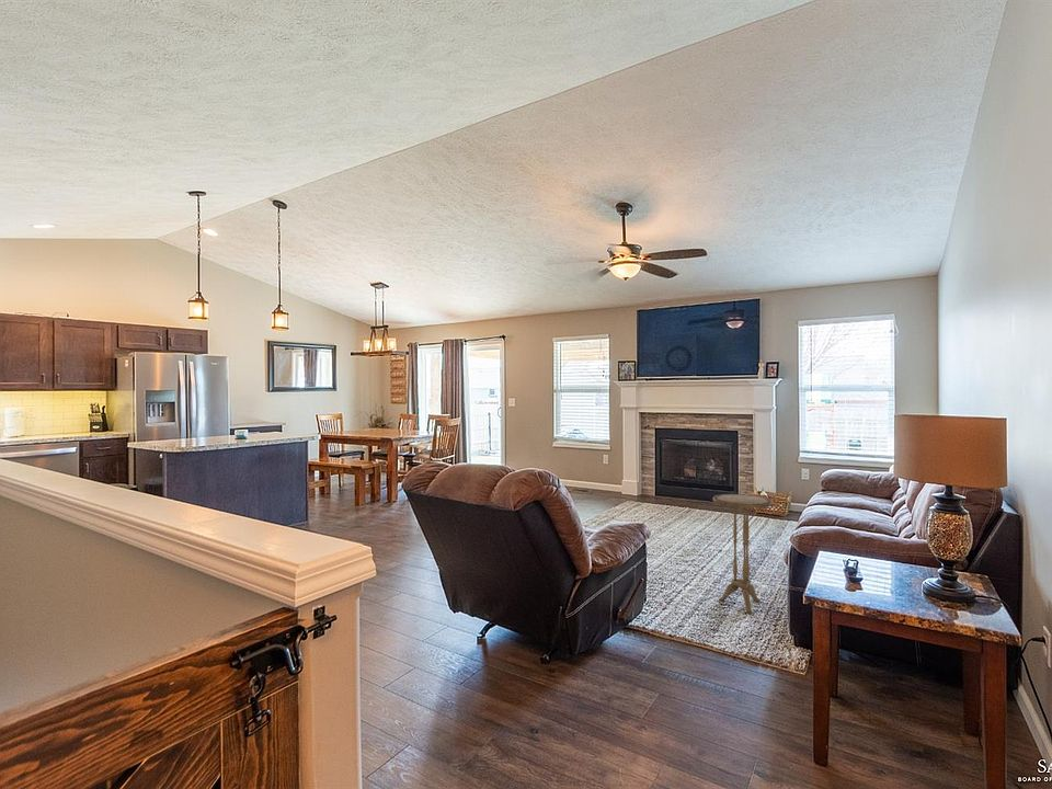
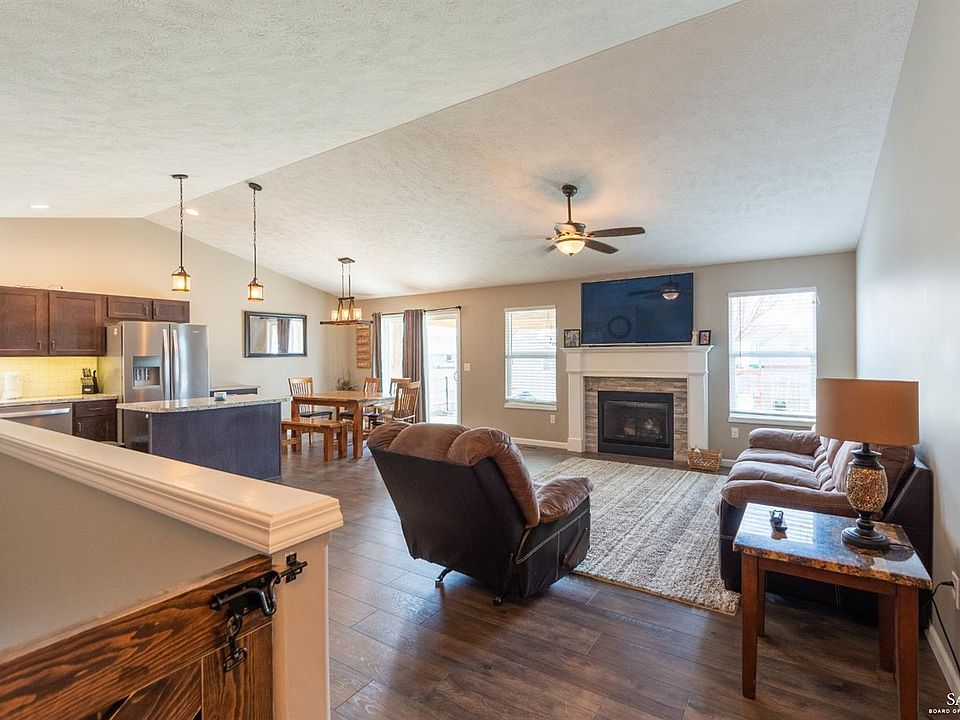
- side table [711,493,774,615]
